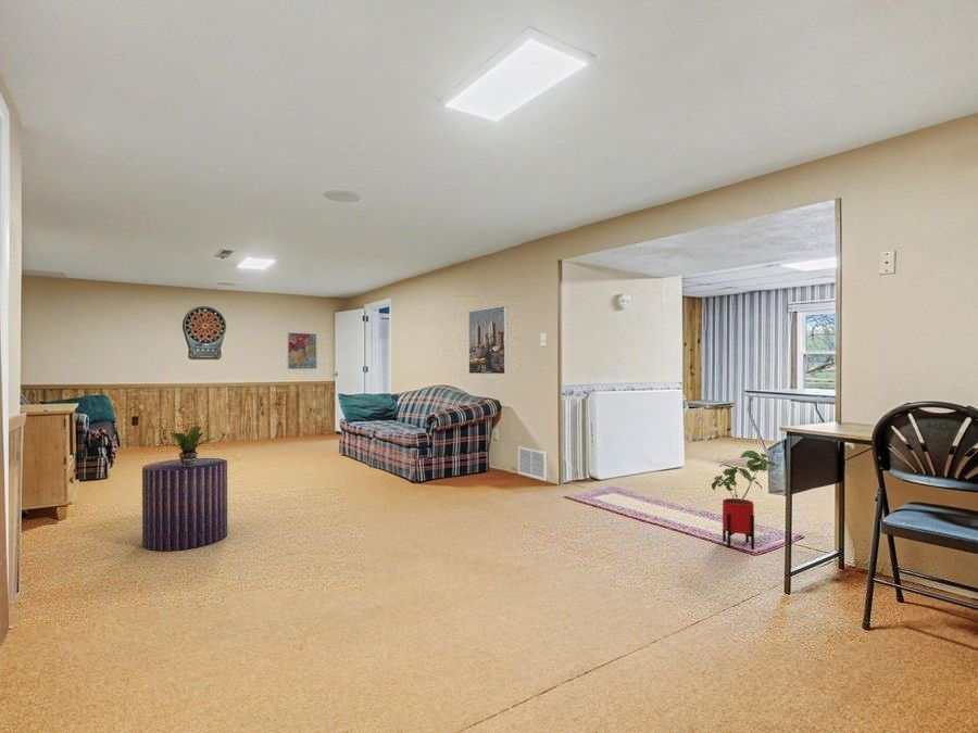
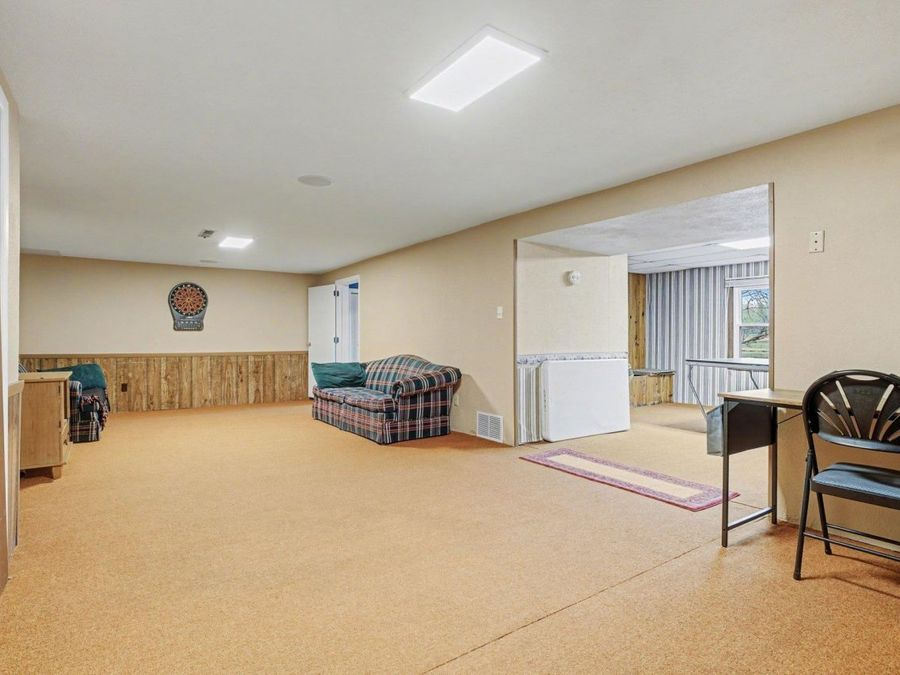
- potted plant [159,426,215,467]
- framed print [467,305,509,375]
- stool [141,457,228,552]
- wall art [287,331,318,370]
- house plant [711,450,779,549]
